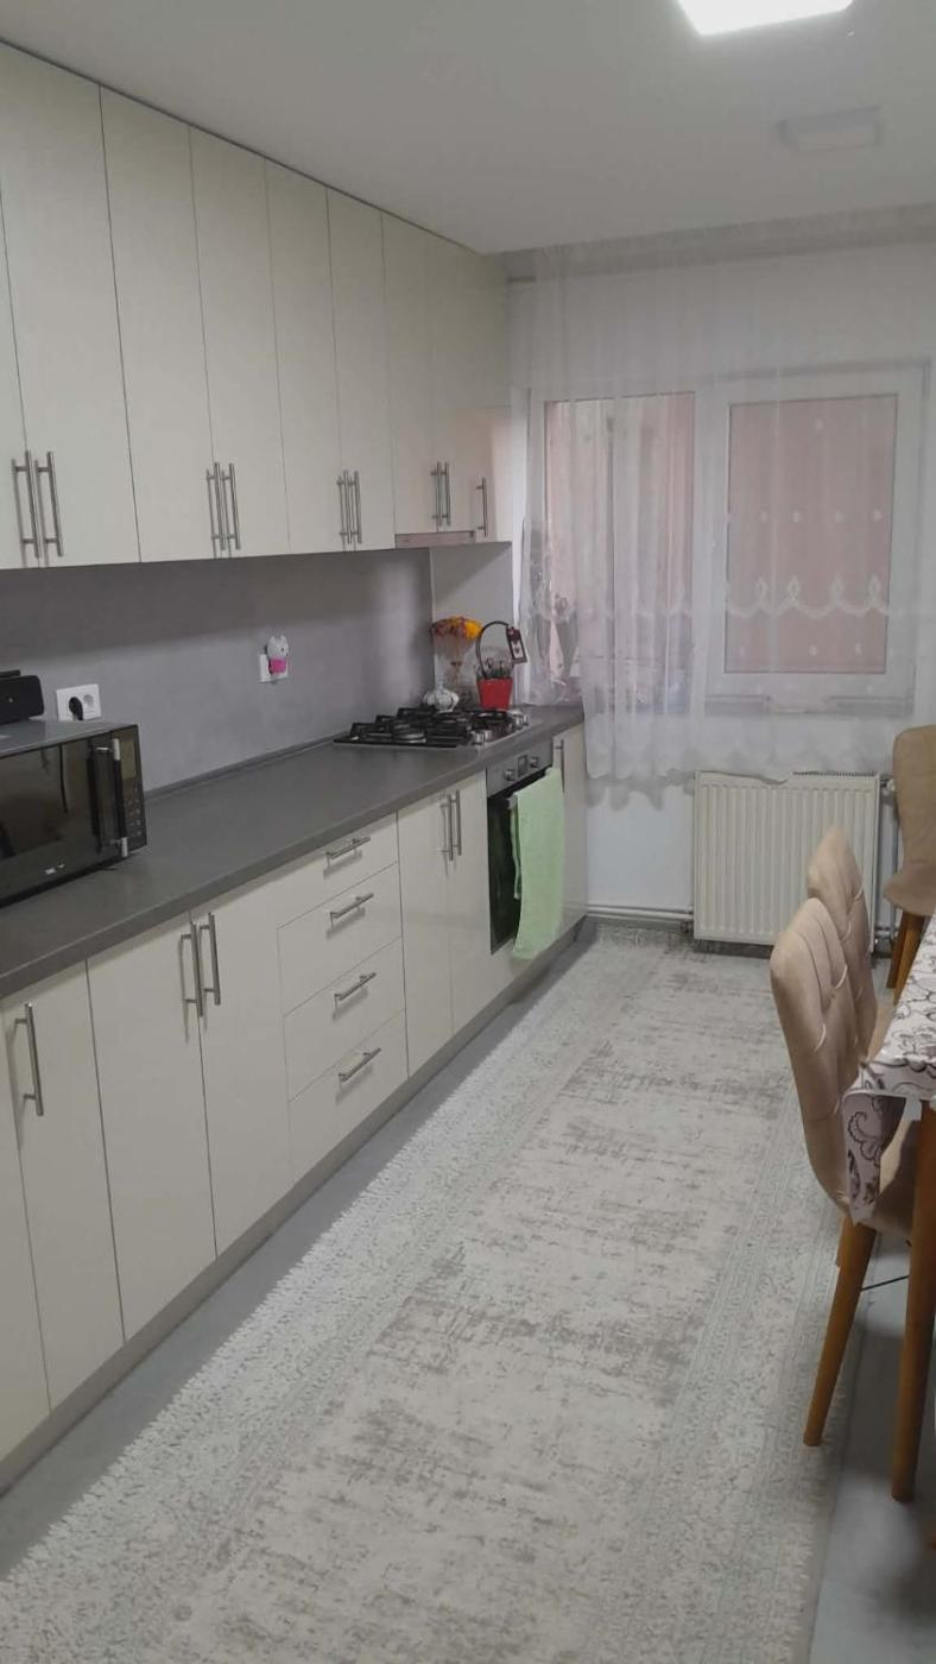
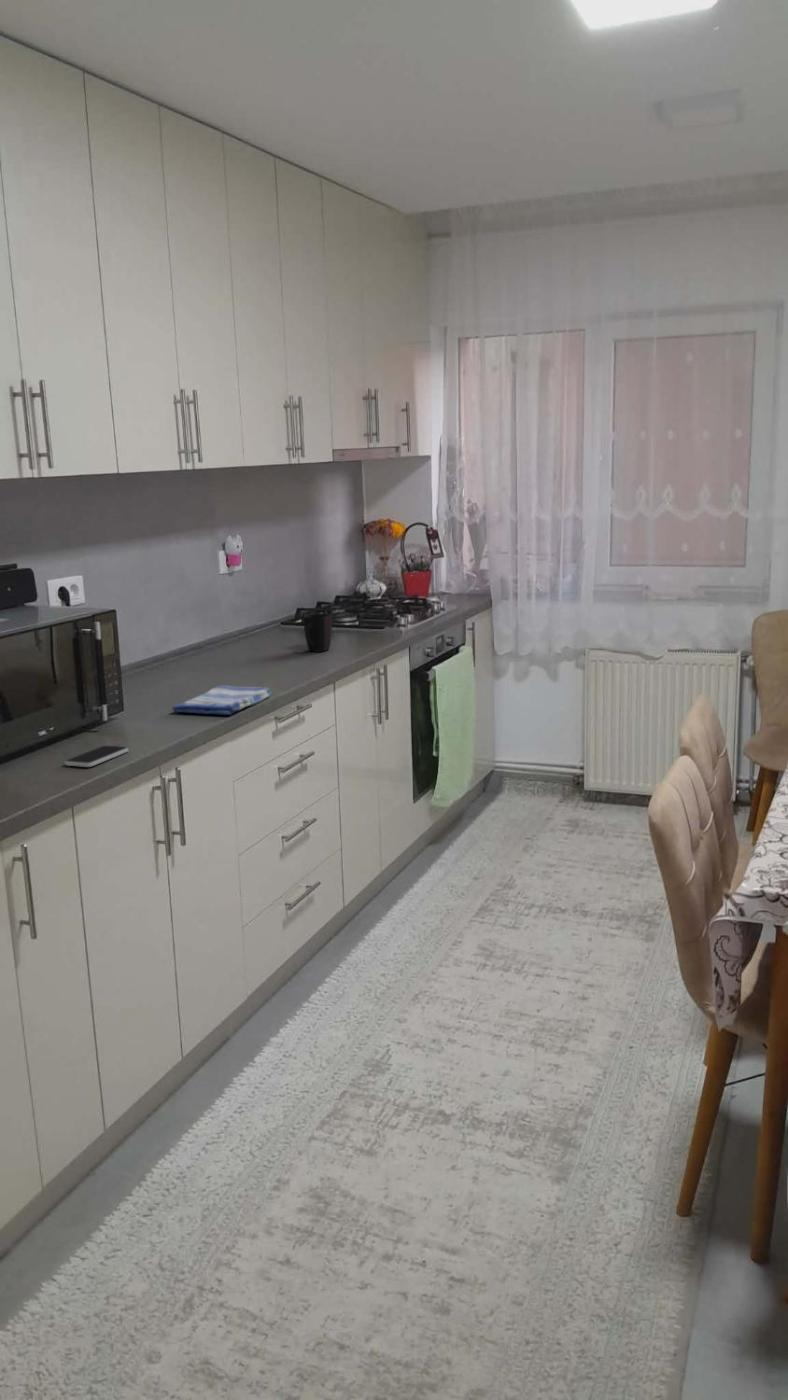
+ smartphone [64,745,129,768]
+ mug [302,613,333,653]
+ dish towel [171,685,273,716]
